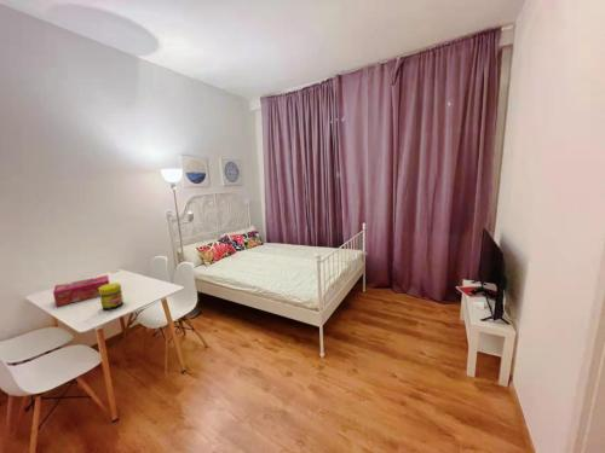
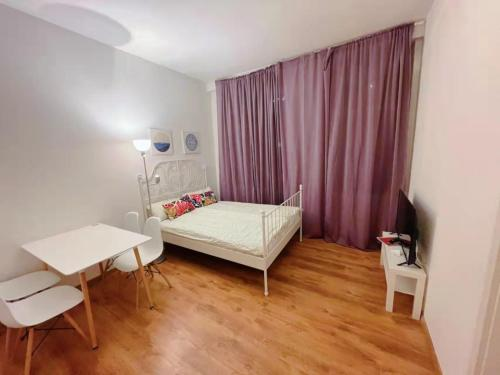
- tissue box [52,274,110,308]
- jar [99,281,125,310]
